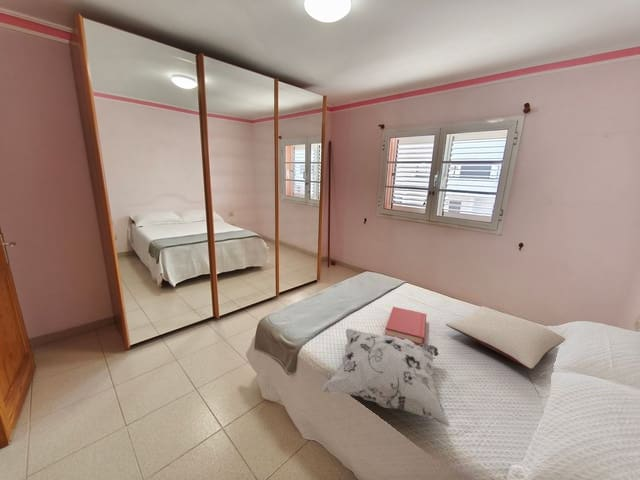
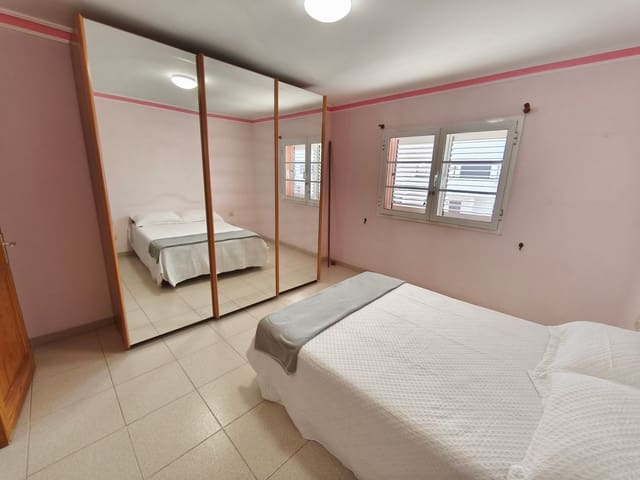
- hardback book [384,306,428,346]
- pillow [445,305,566,370]
- decorative pillow [321,328,452,428]
